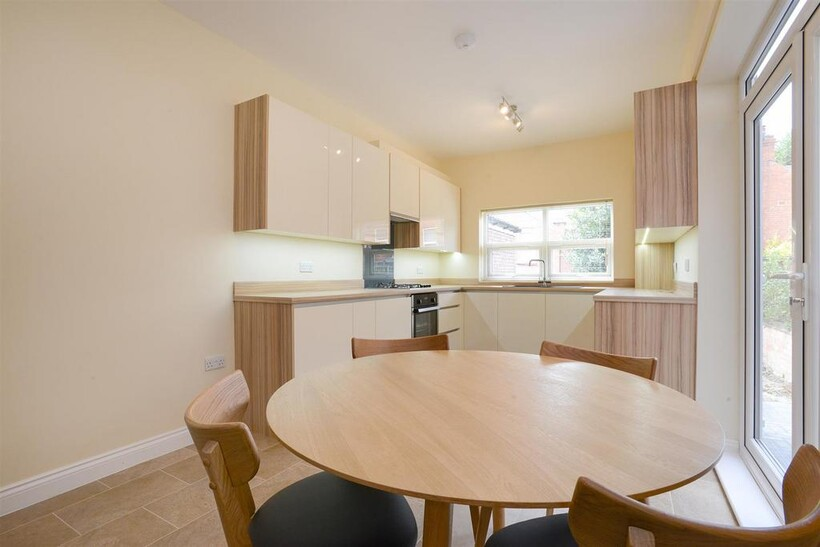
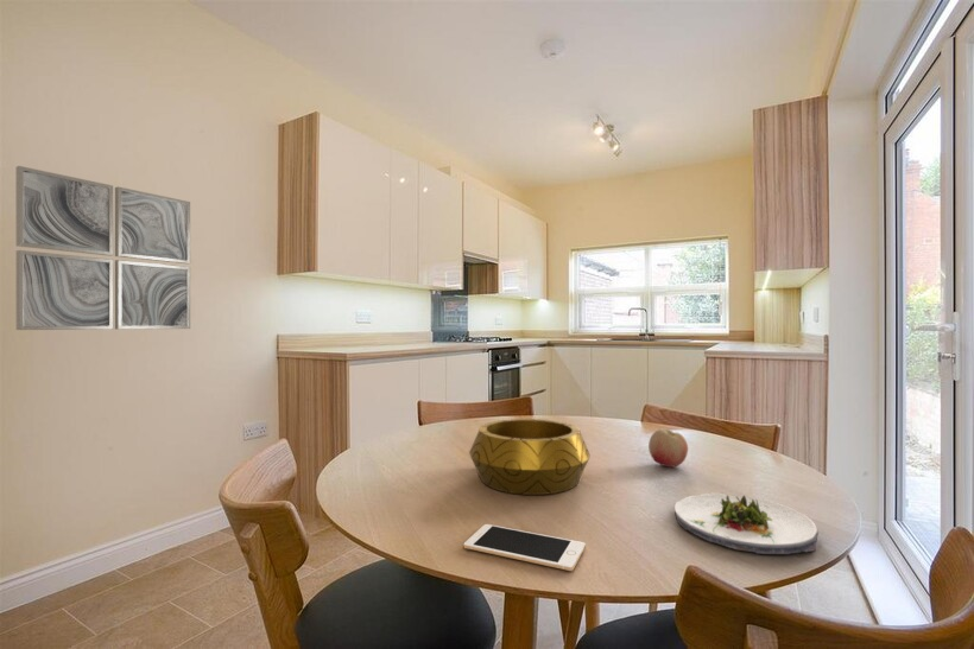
+ salad plate [673,492,820,555]
+ decorative bowl [468,418,592,496]
+ wall art [14,165,191,331]
+ fruit [647,427,689,469]
+ cell phone [463,523,587,572]
